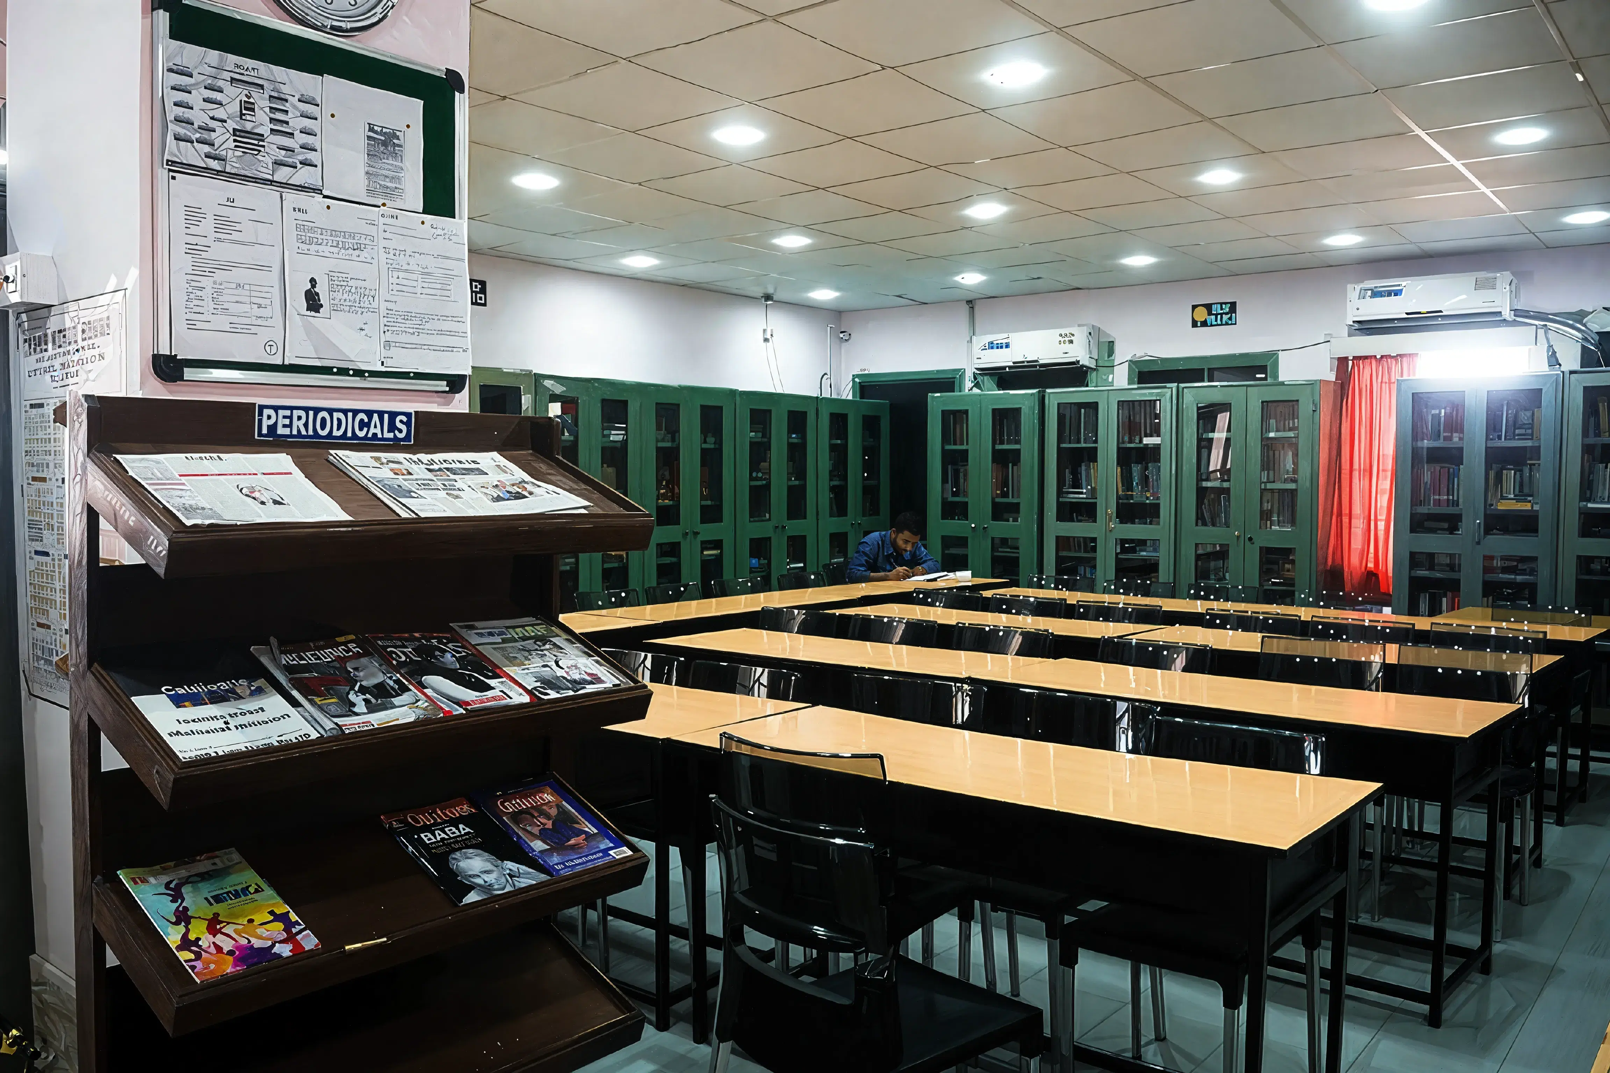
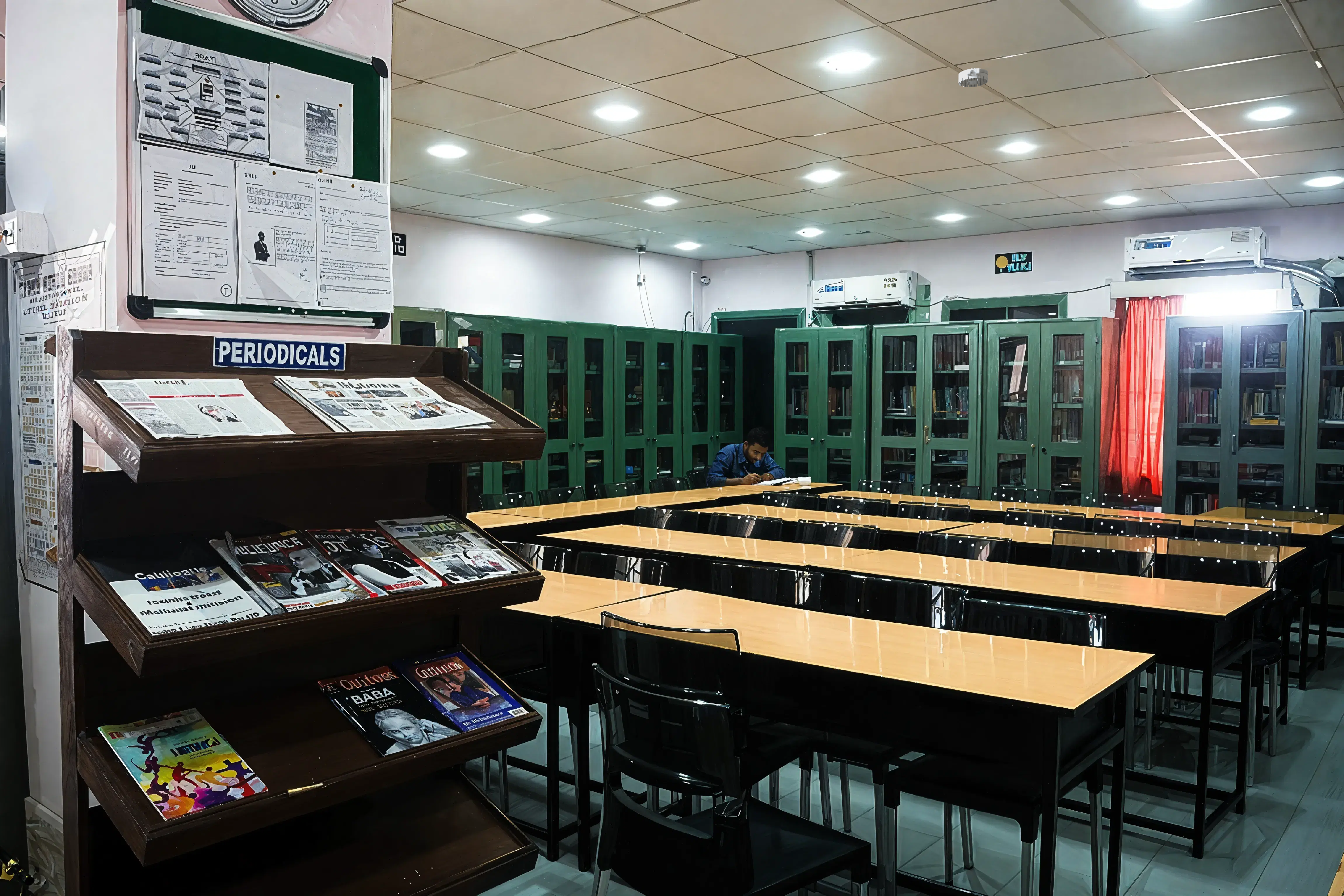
+ smoke detector [958,68,988,88]
